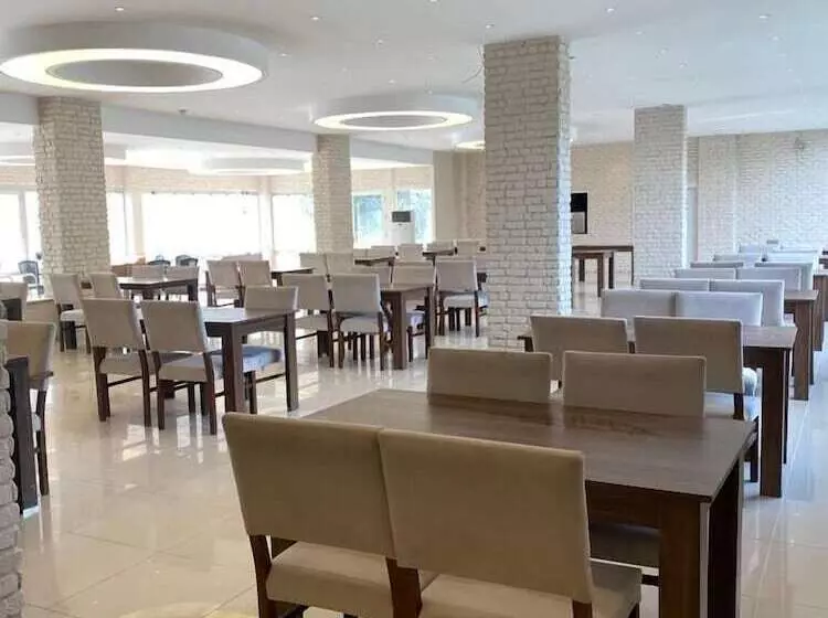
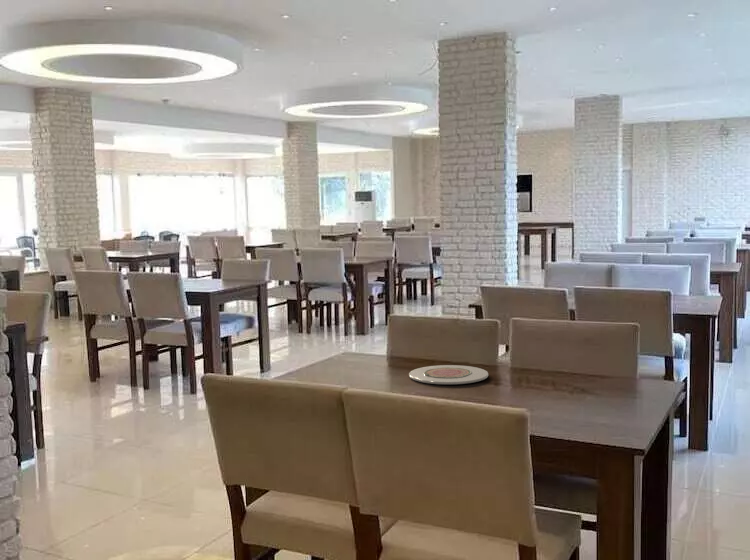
+ plate [408,364,489,385]
